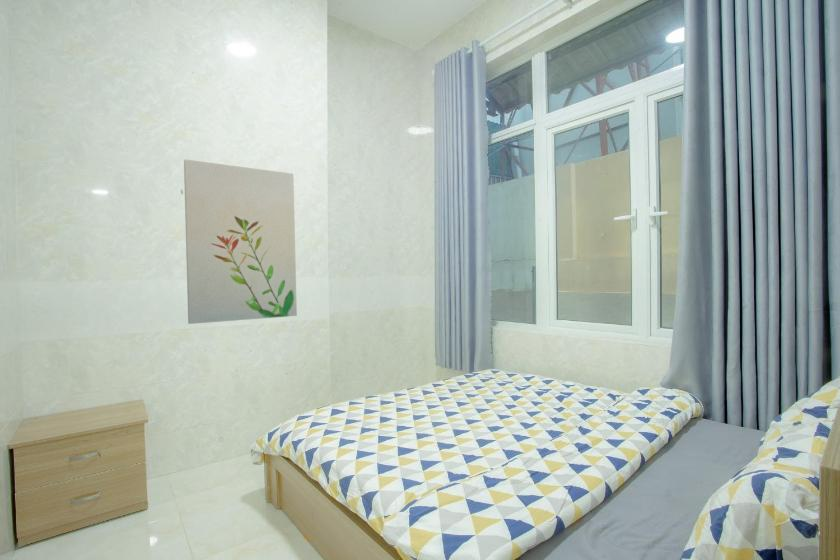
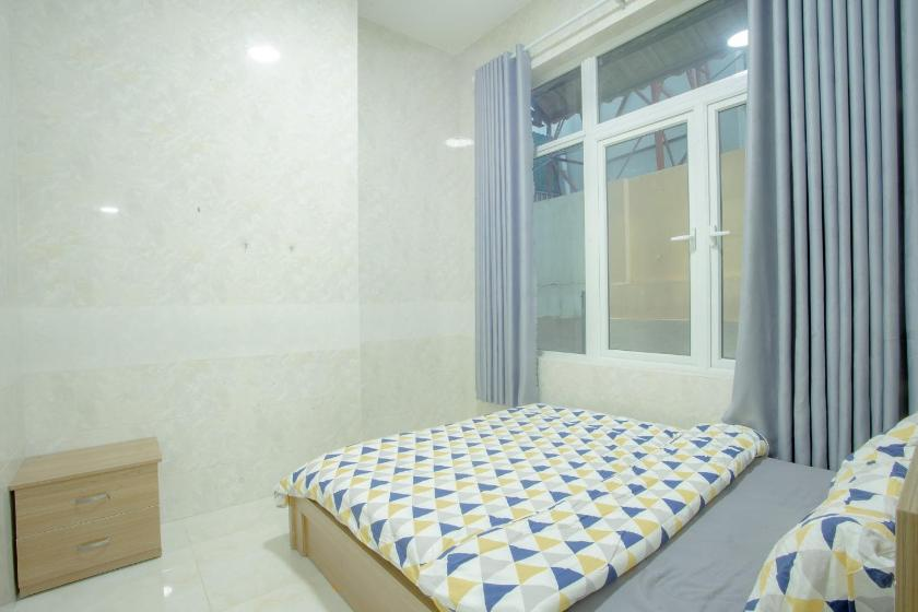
- wall art [183,159,298,325]
